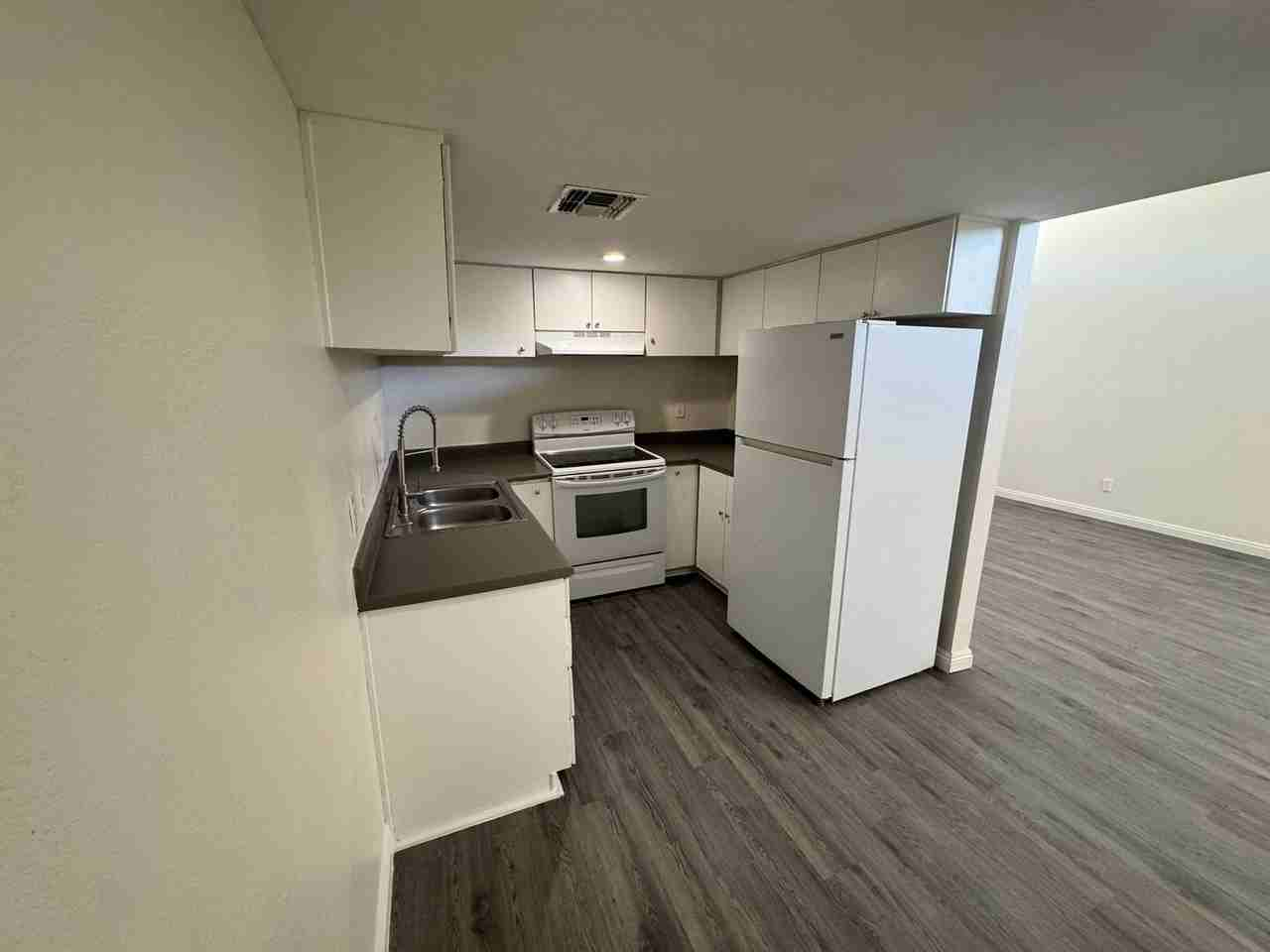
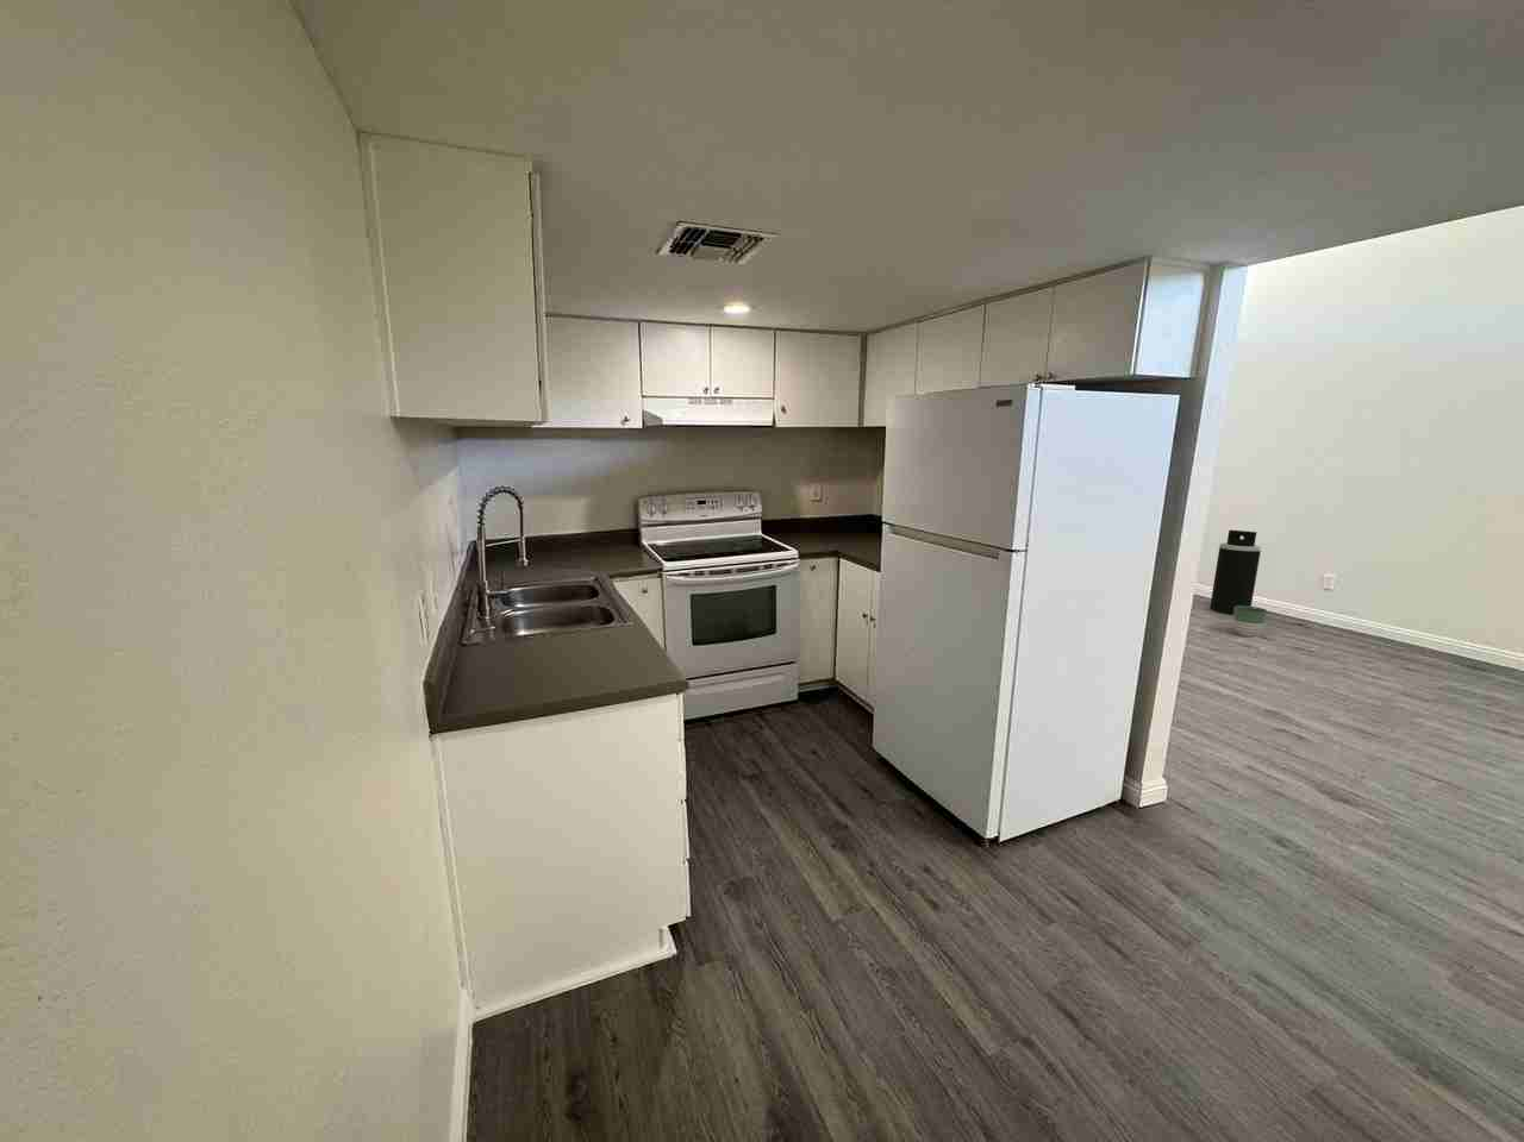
+ planter [1232,606,1268,638]
+ trash can [1208,529,1262,615]
